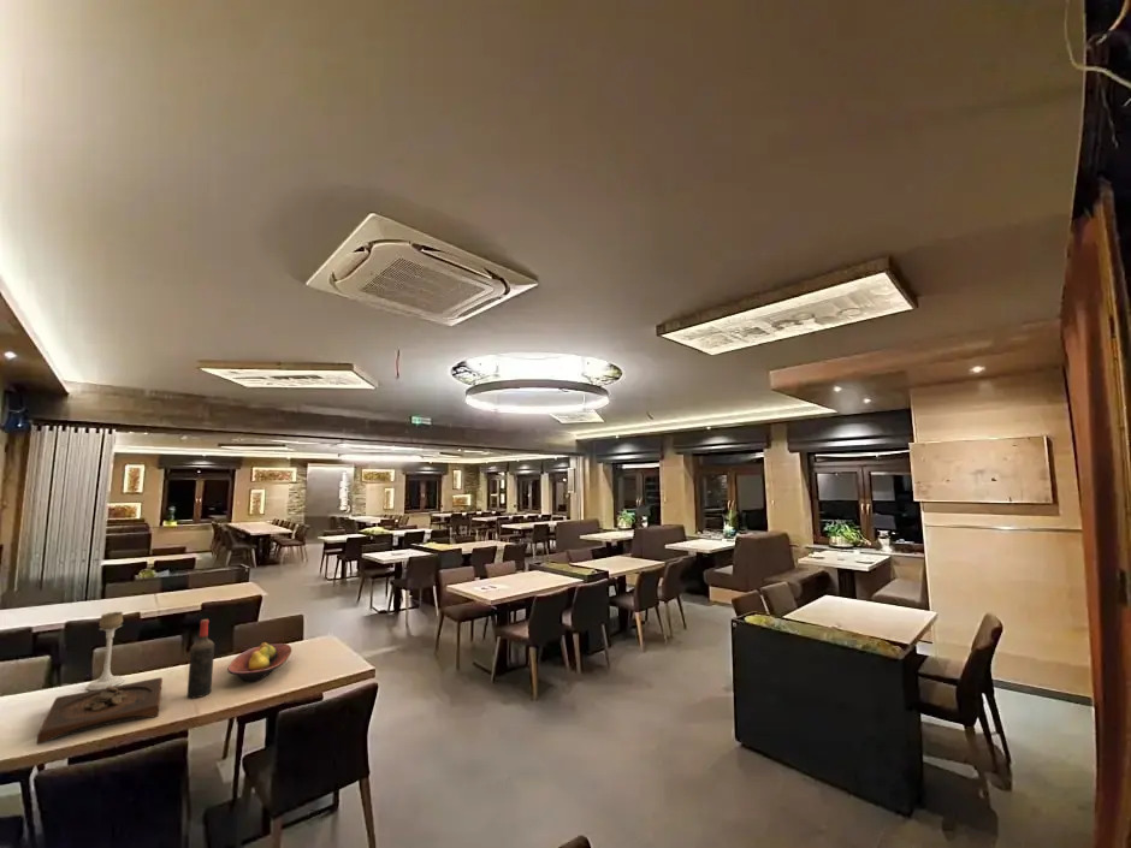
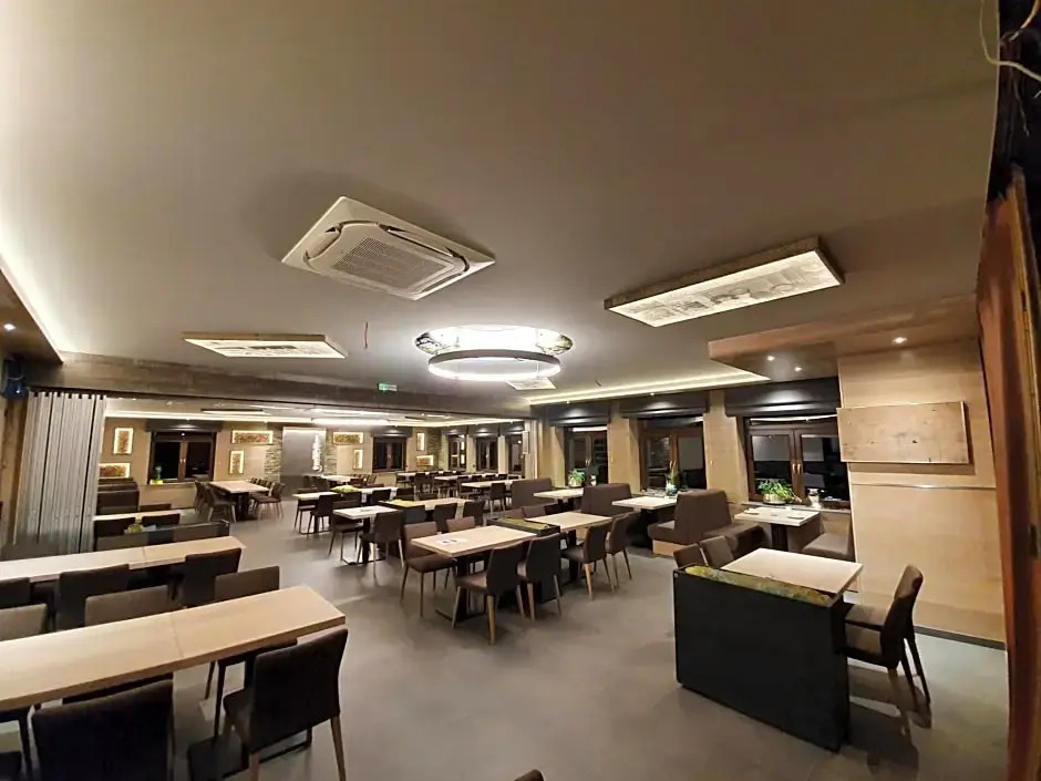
- wooden tray [36,676,164,746]
- wine bottle [186,618,215,699]
- candle holder [84,611,125,692]
- fruit bowl [226,641,292,683]
